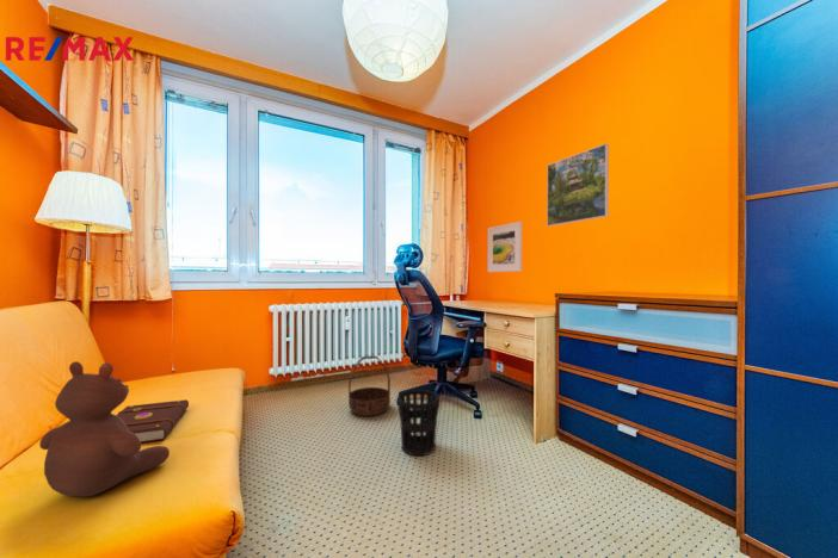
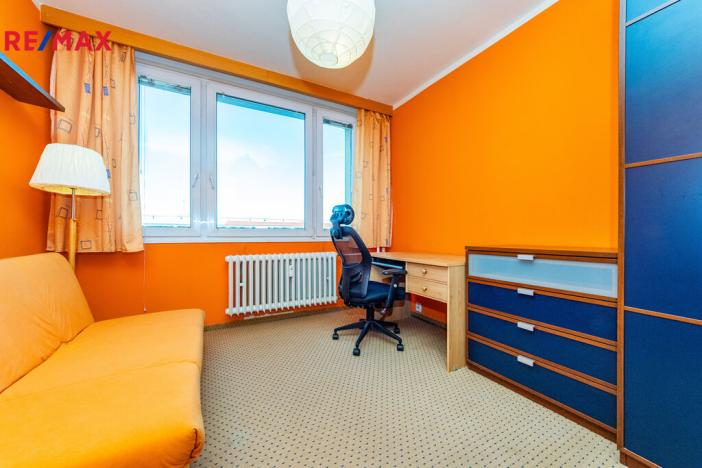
- book [116,398,190,444]
- basket [347,354,392,417]
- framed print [546,142,610,228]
- wastebasket [396,389,442,457]
- stuffed bear [38,360,171,498]
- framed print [487,221,523,273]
